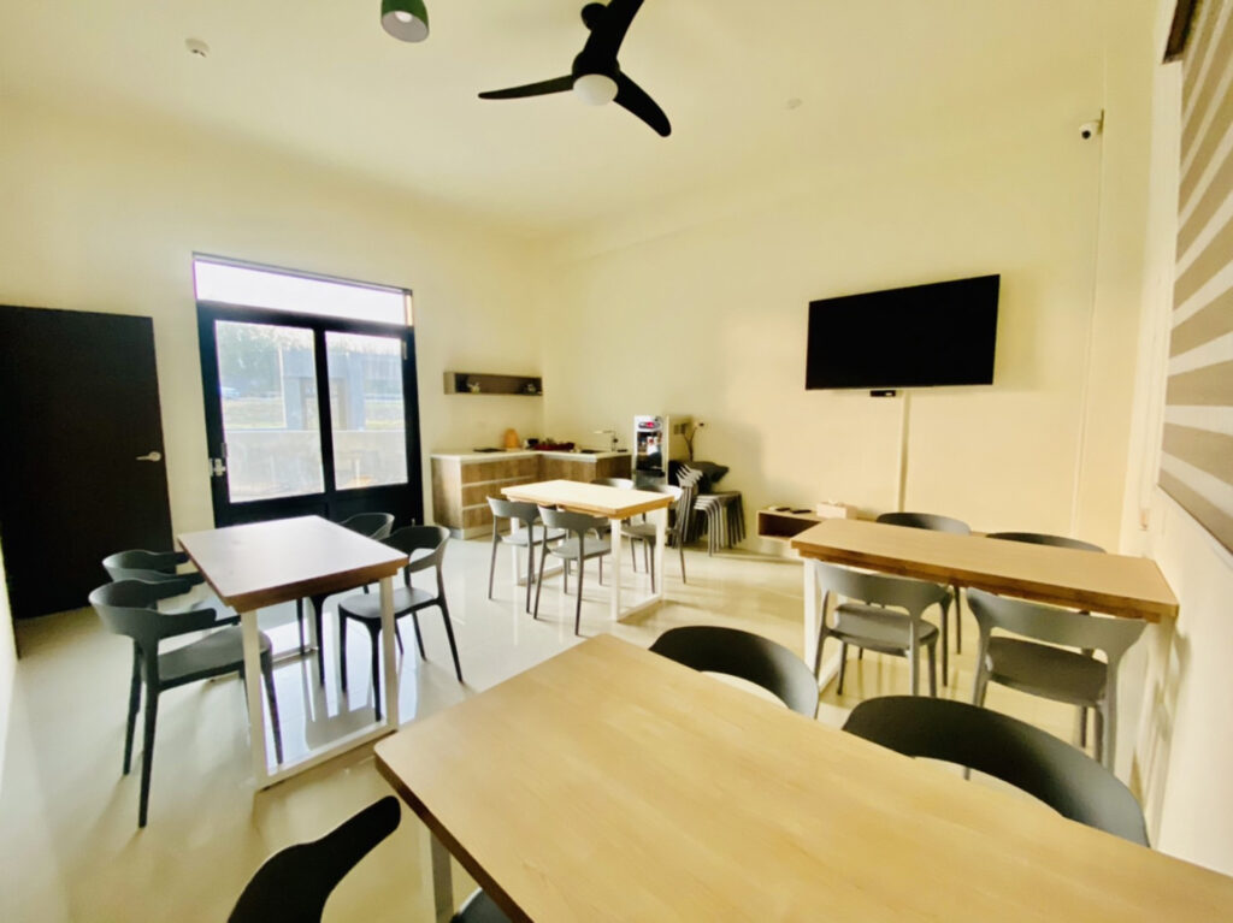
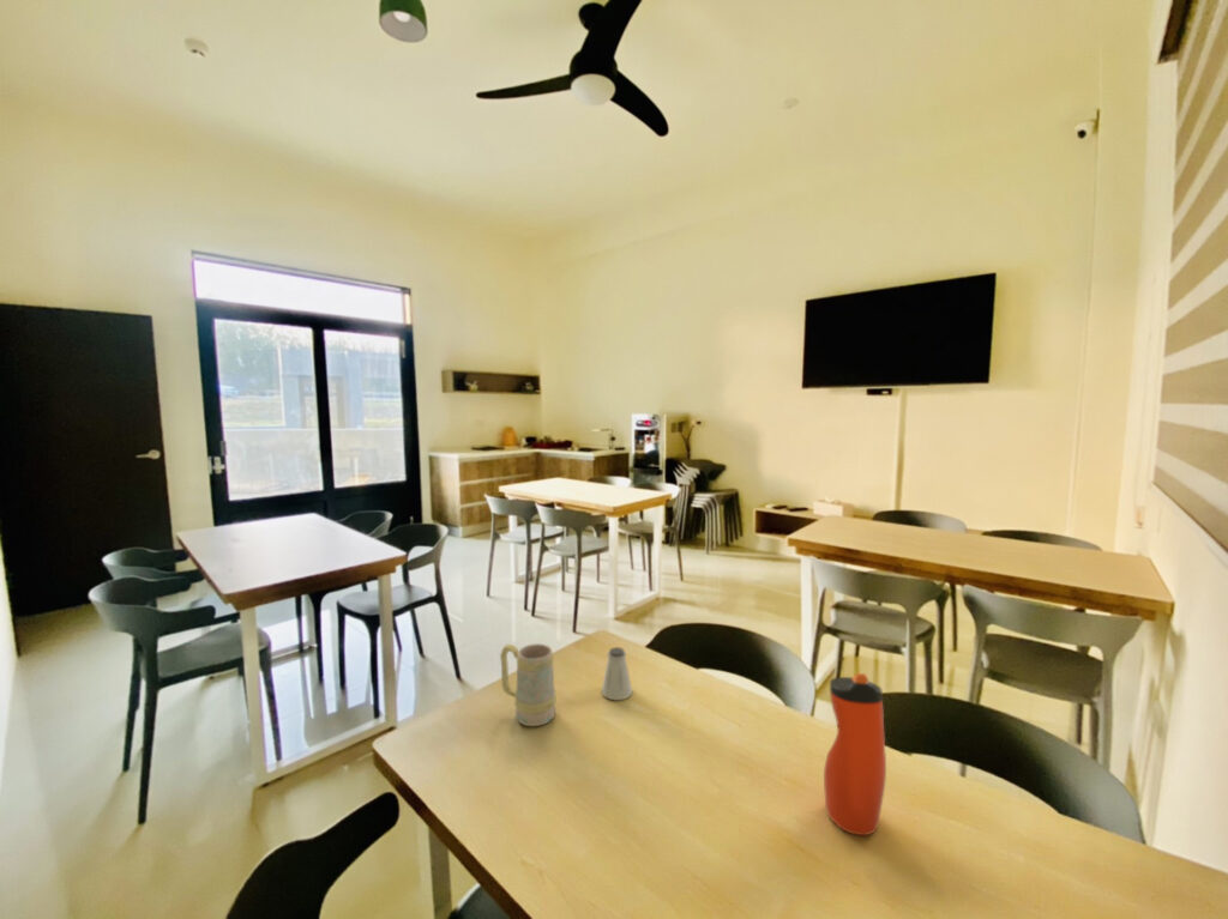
+ mug [499,642,558,727]
+ water bottle [823,672,887,836]
+ saltshaker [601,646,633,701]
